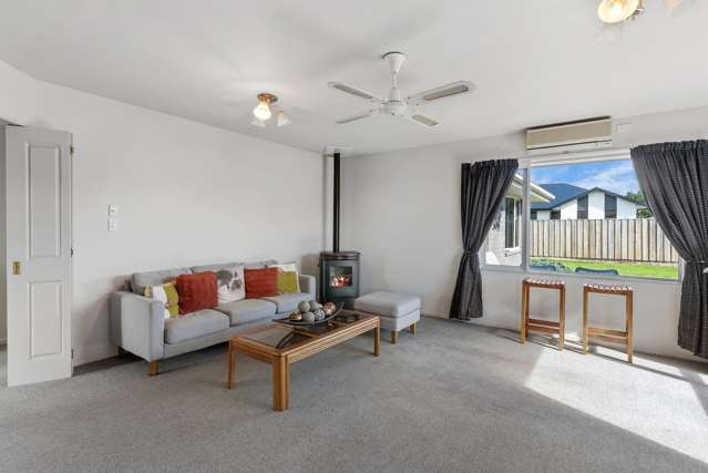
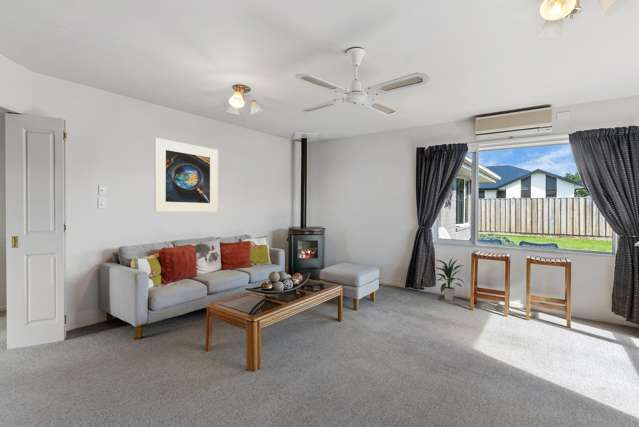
+ indoor plant [434,257,466,301]
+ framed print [154,137,219,213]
